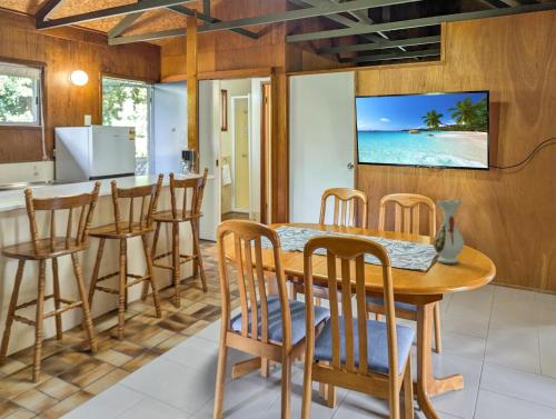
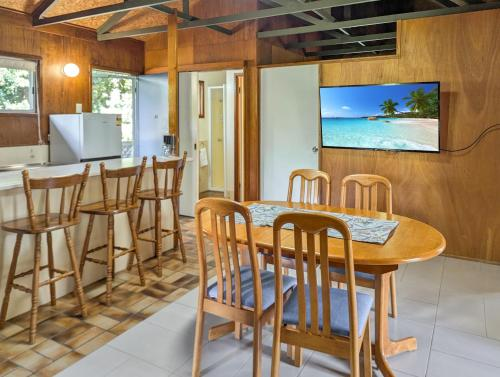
- vase [431,199,465,265]
